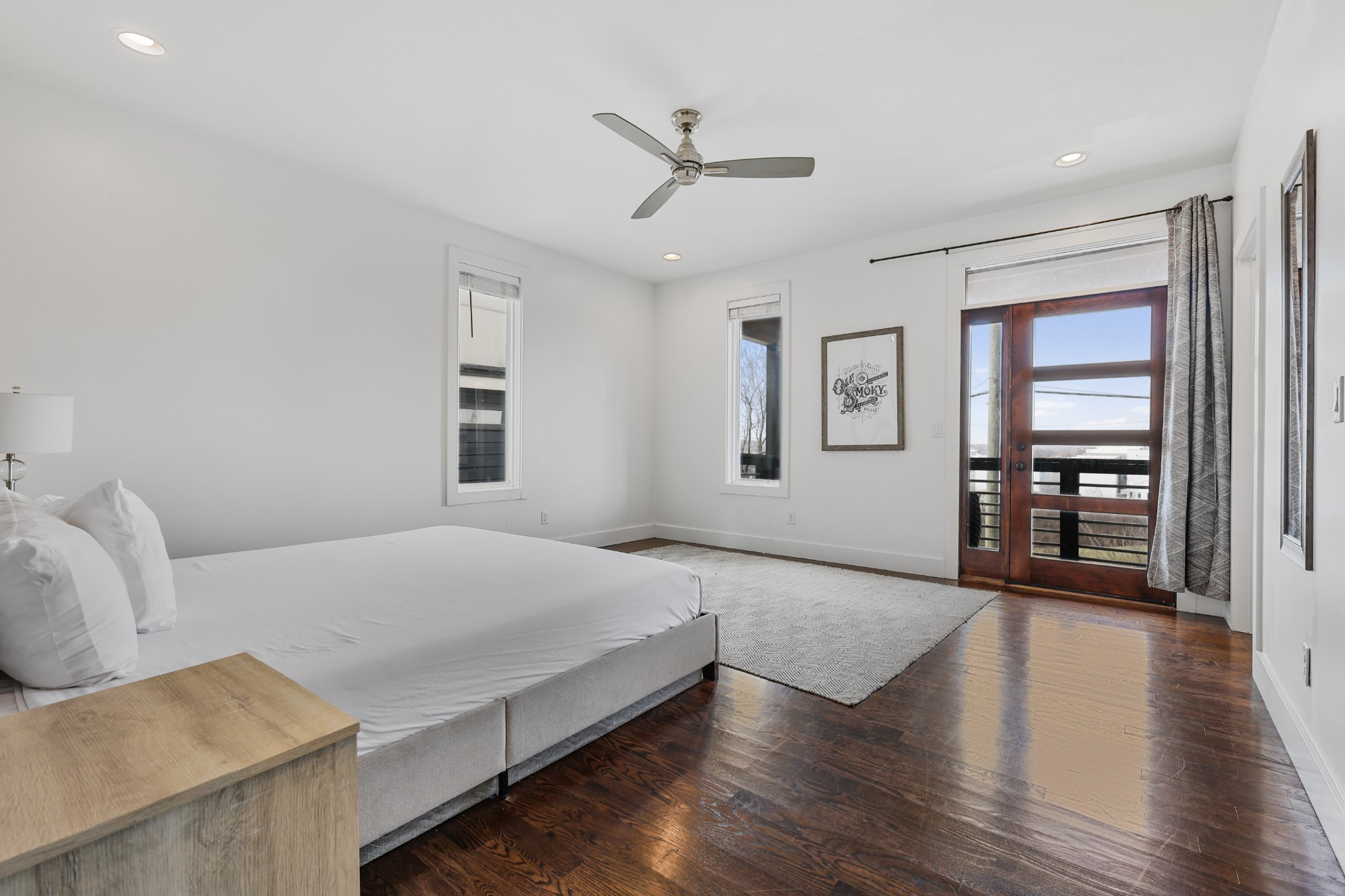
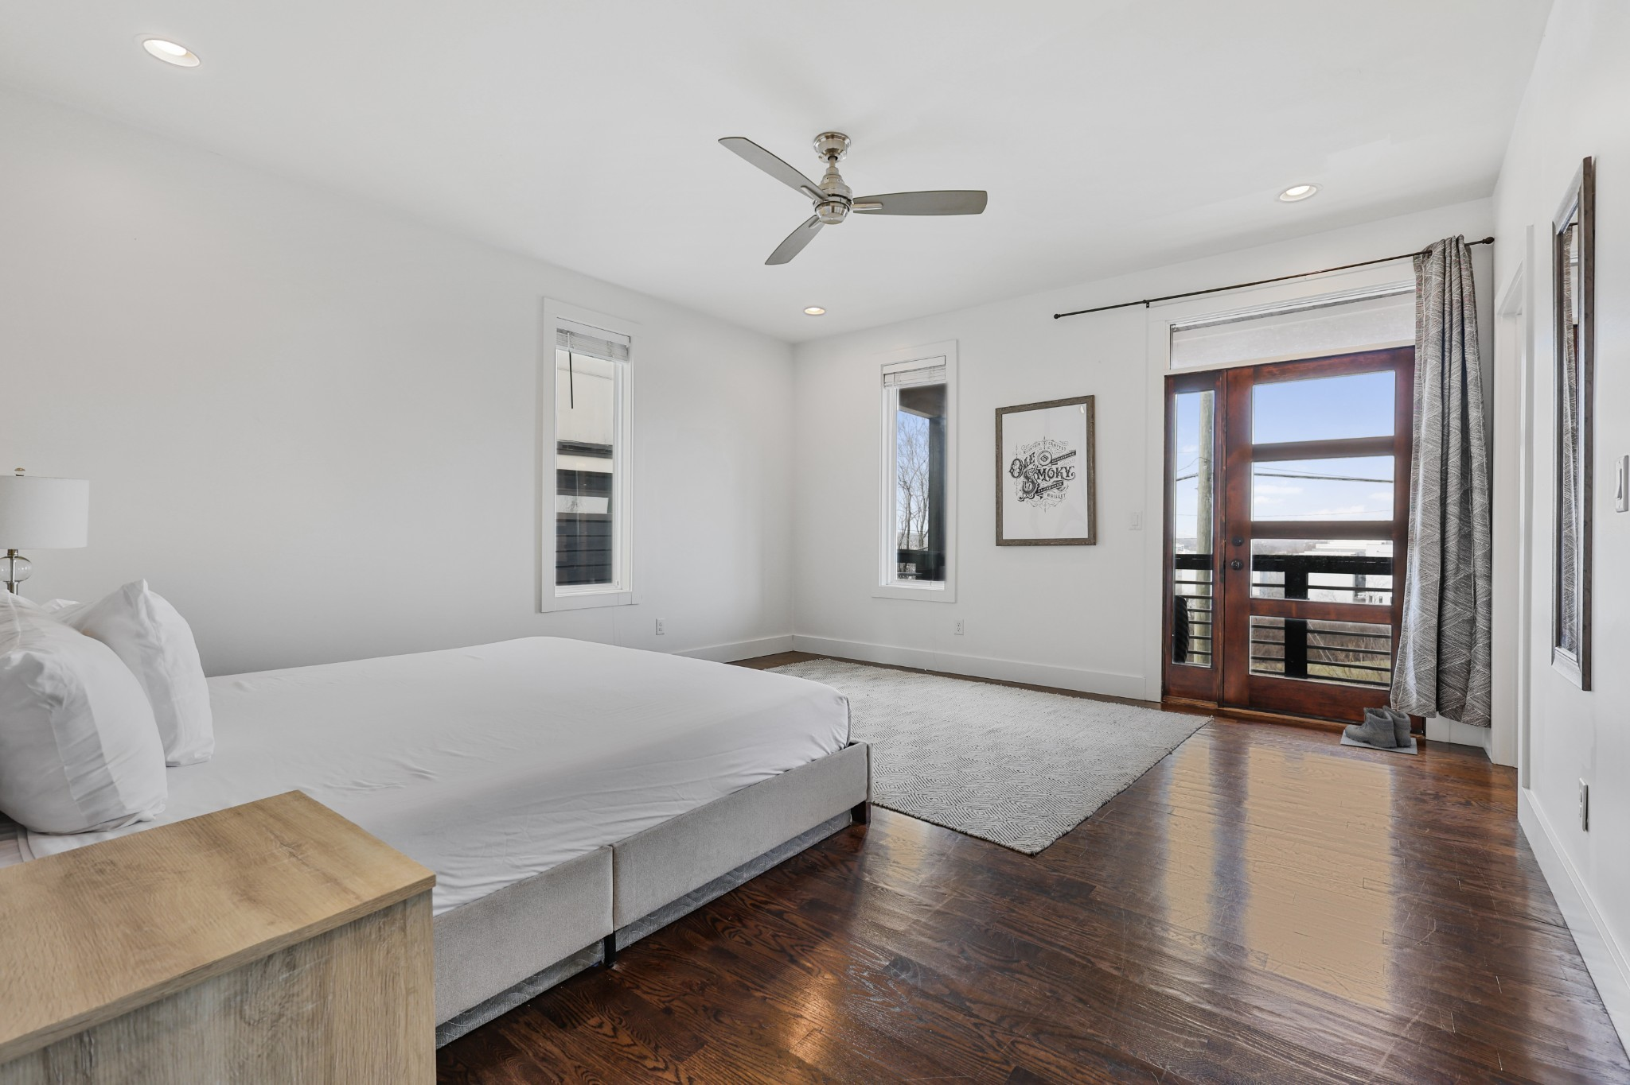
+ boots [1339,705,1418,756]
